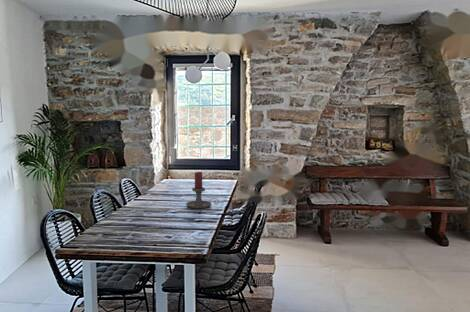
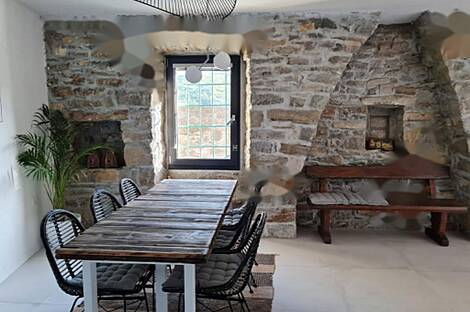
- candle holder [185,171,220,209]
